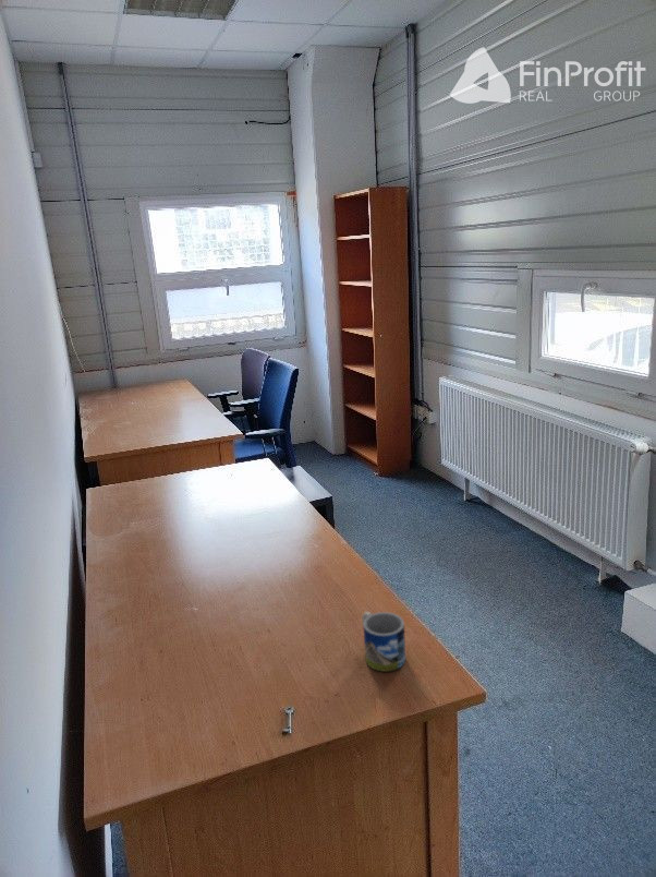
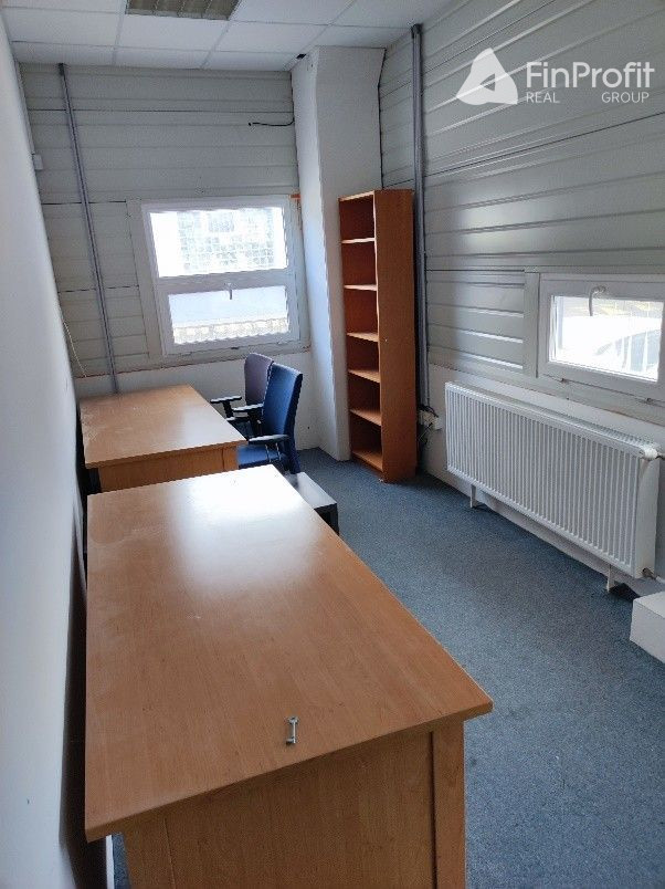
- mug [361,611,406,673]
